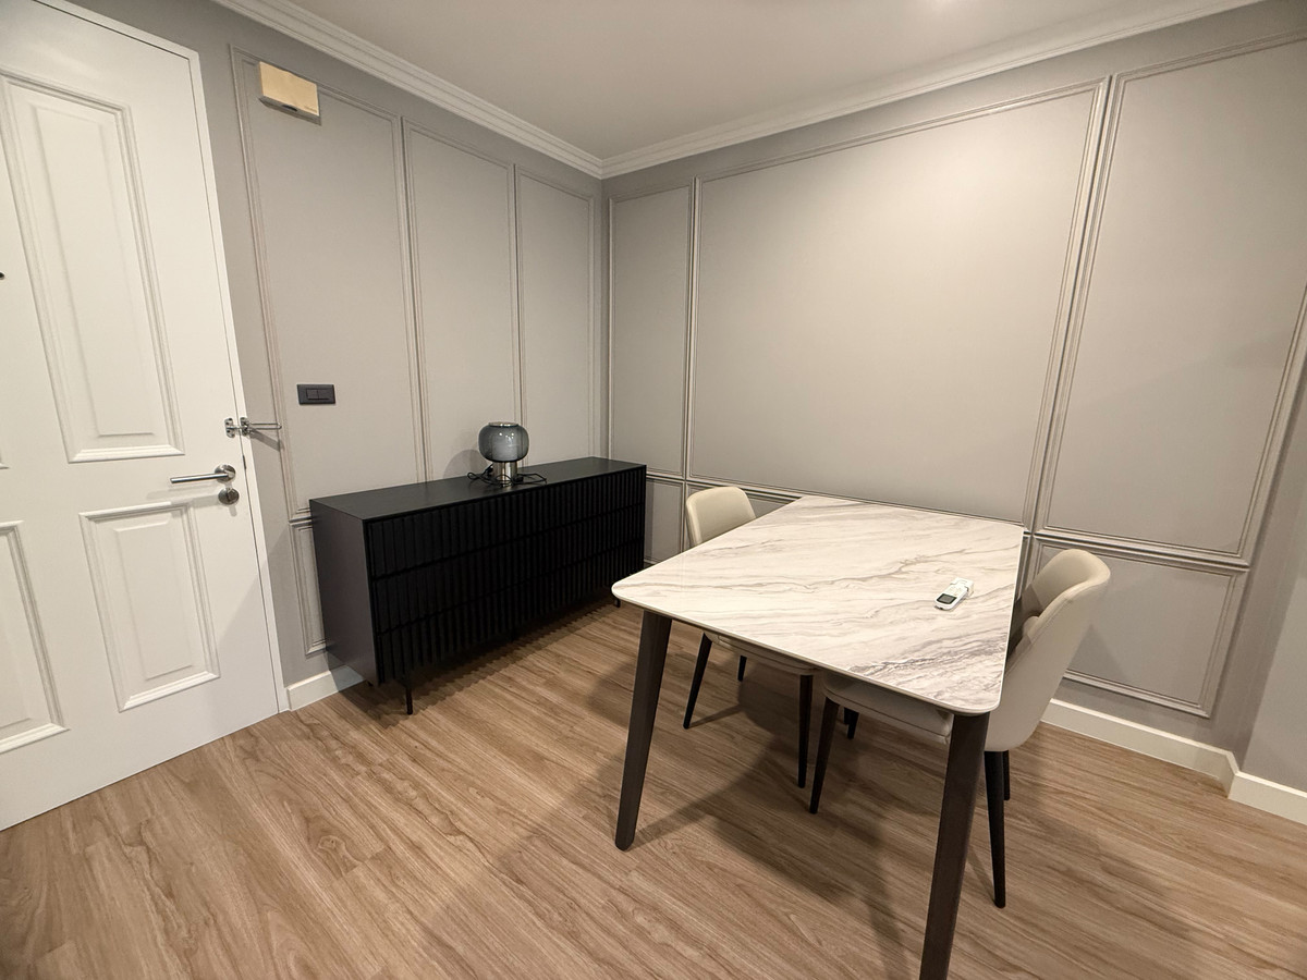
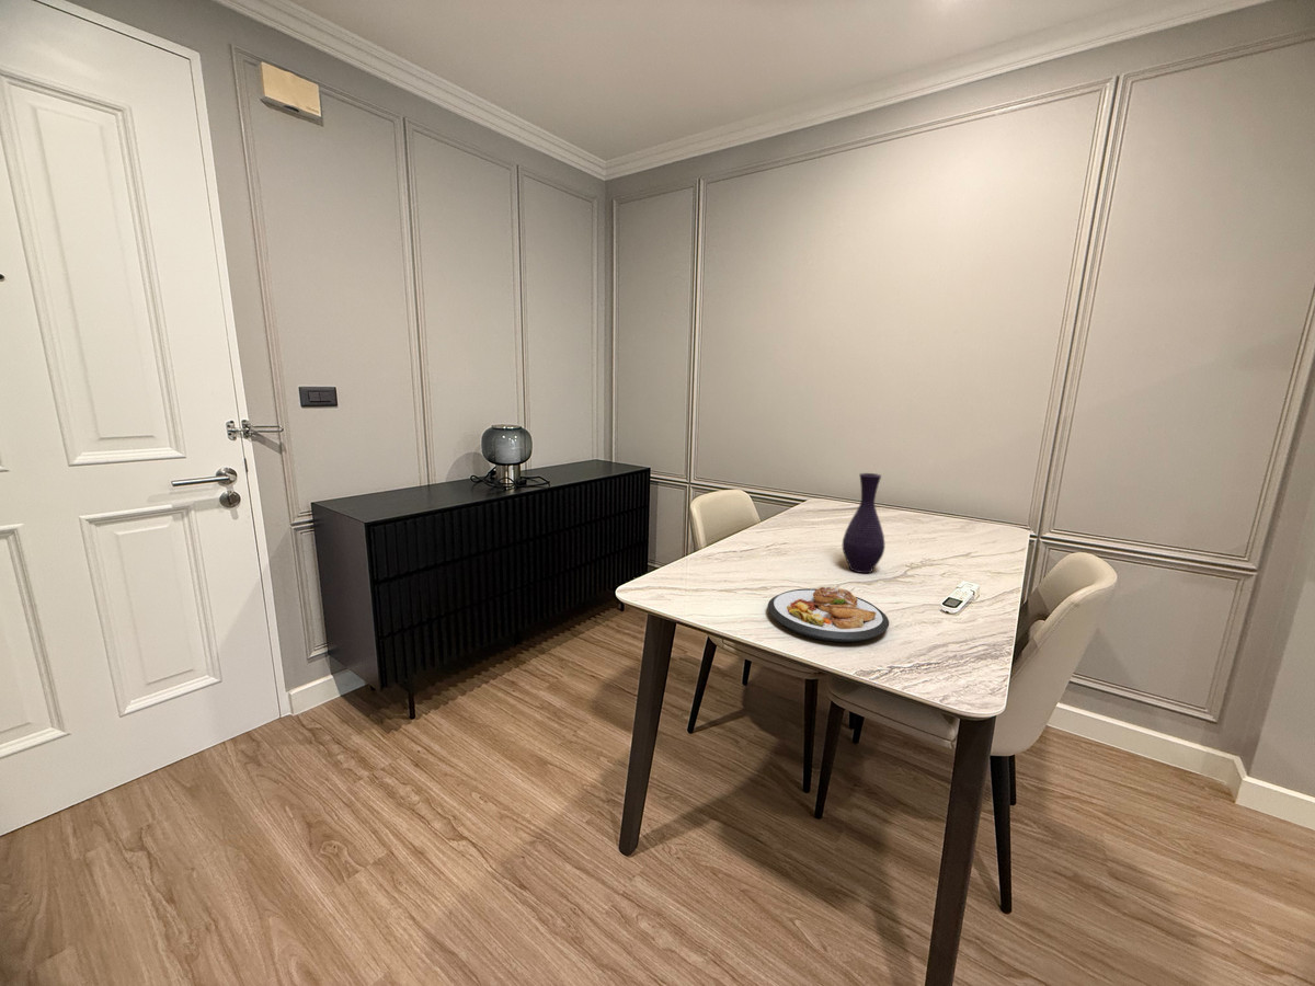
+ vase [842,472,887,574]
+ plate [767,586,890,643]
